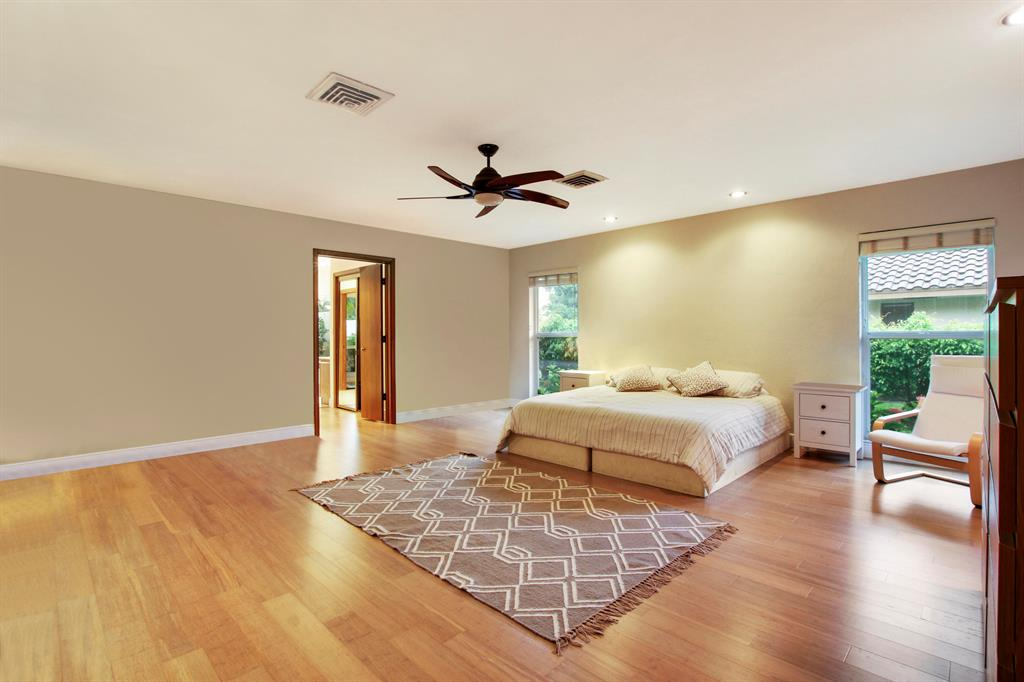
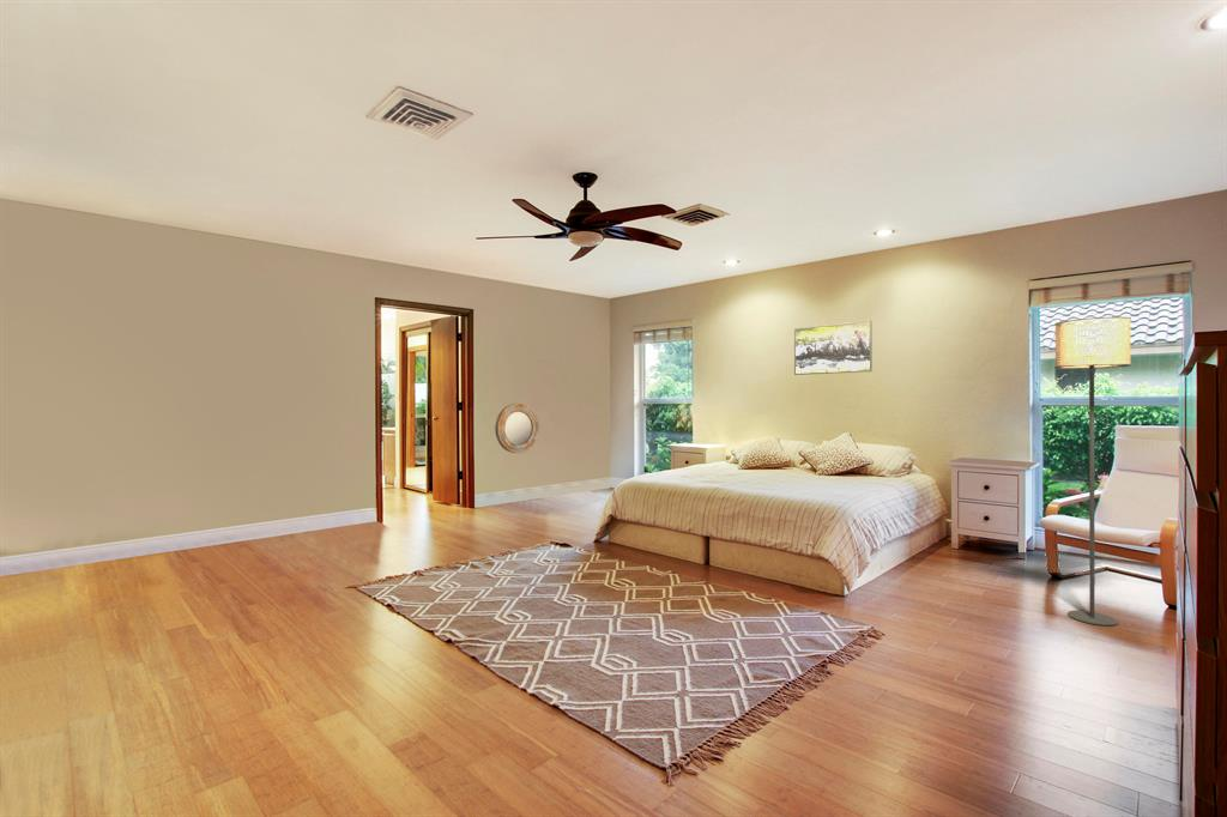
+ floor lamp [1054,316,1132,627]
+ home mirror [494,403,540,454]
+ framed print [793,320,874,376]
